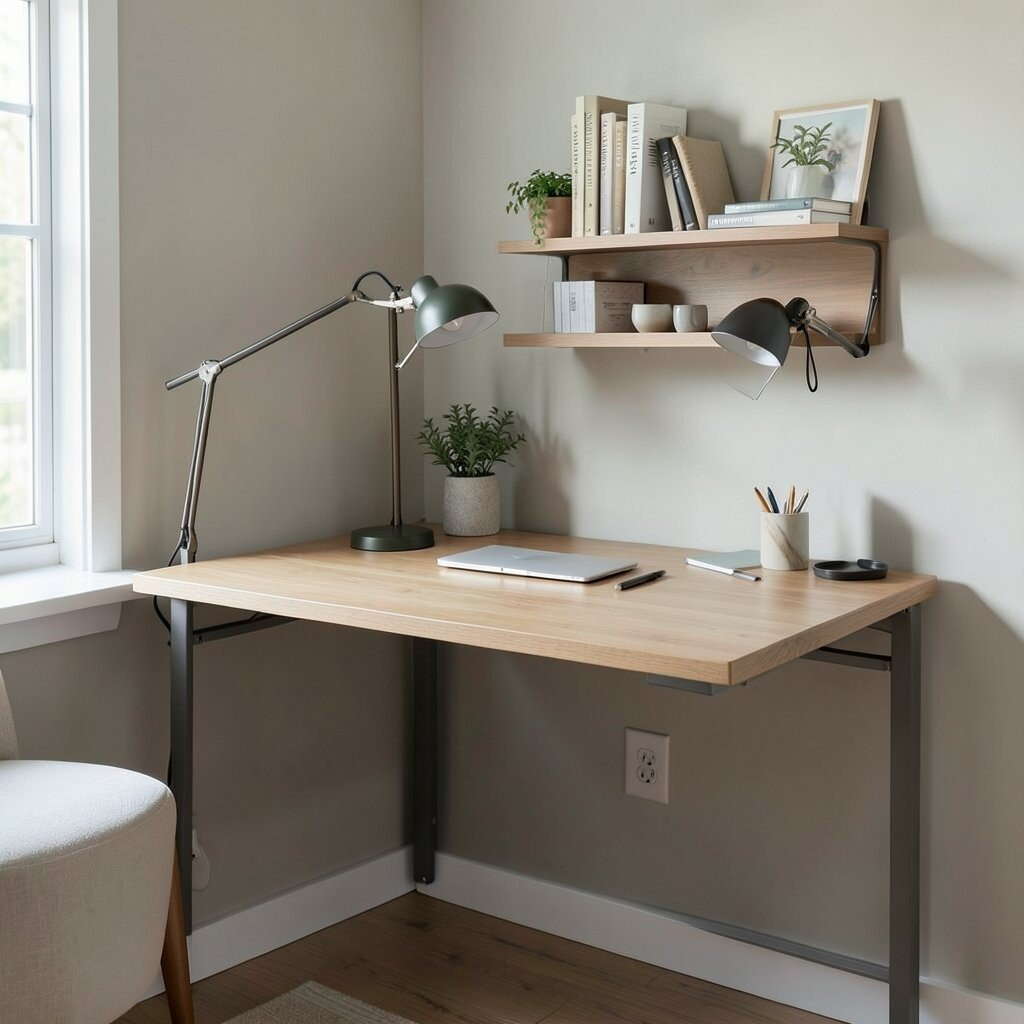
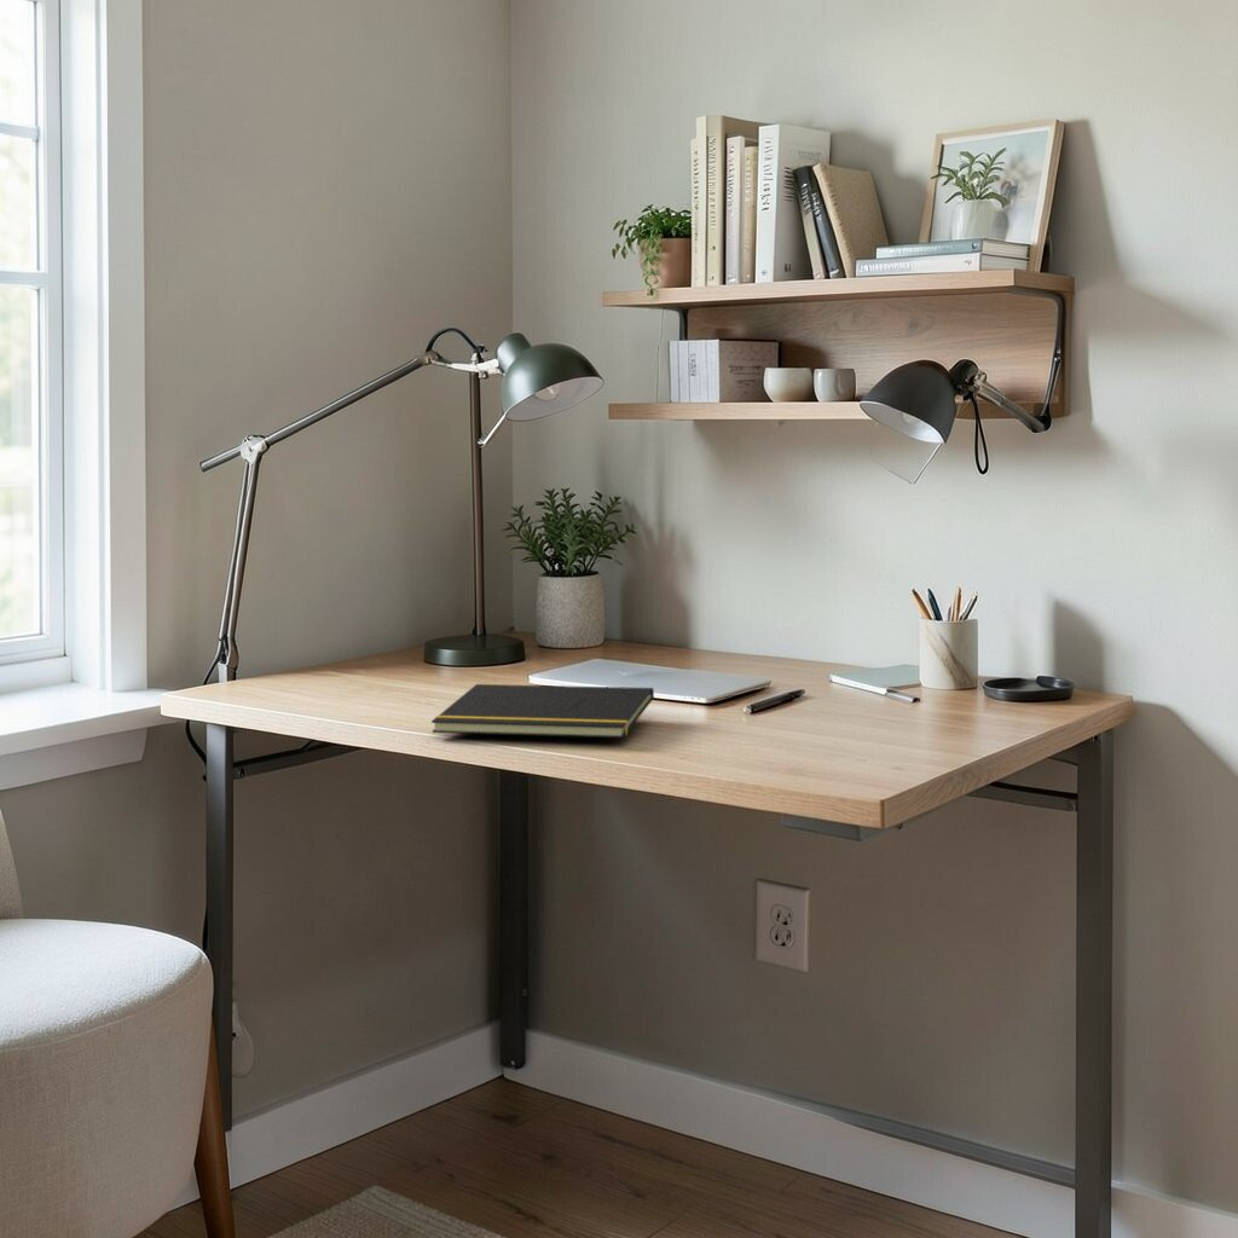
+ notepad [430,683,655,739]
